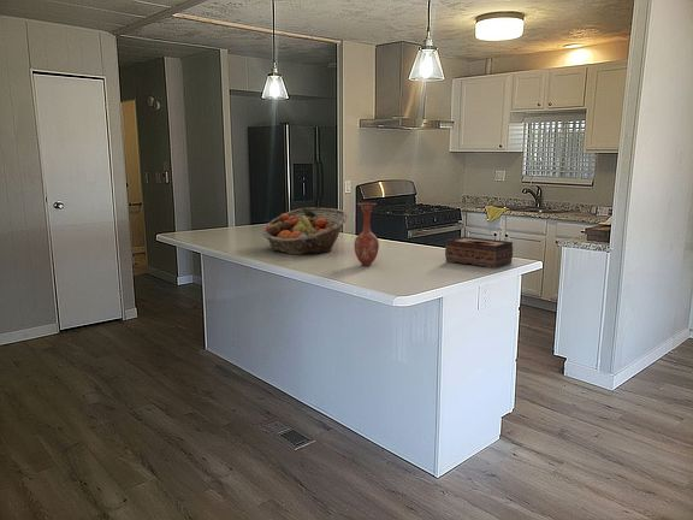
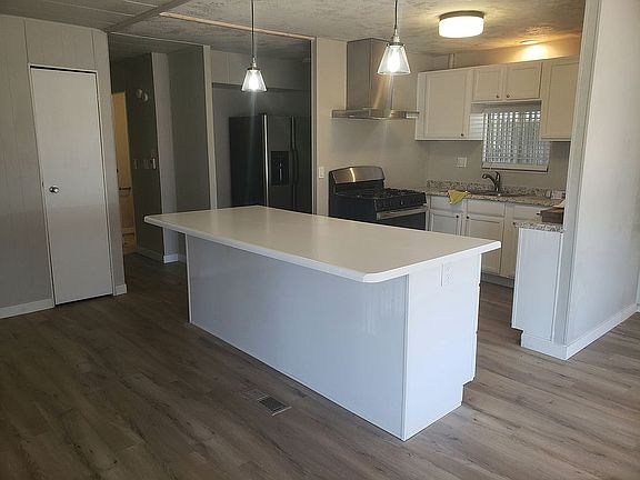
- tissue box [444,236,514,270]
- vase [353,202,380,267]
- fruit basket [261,207,349,256]
